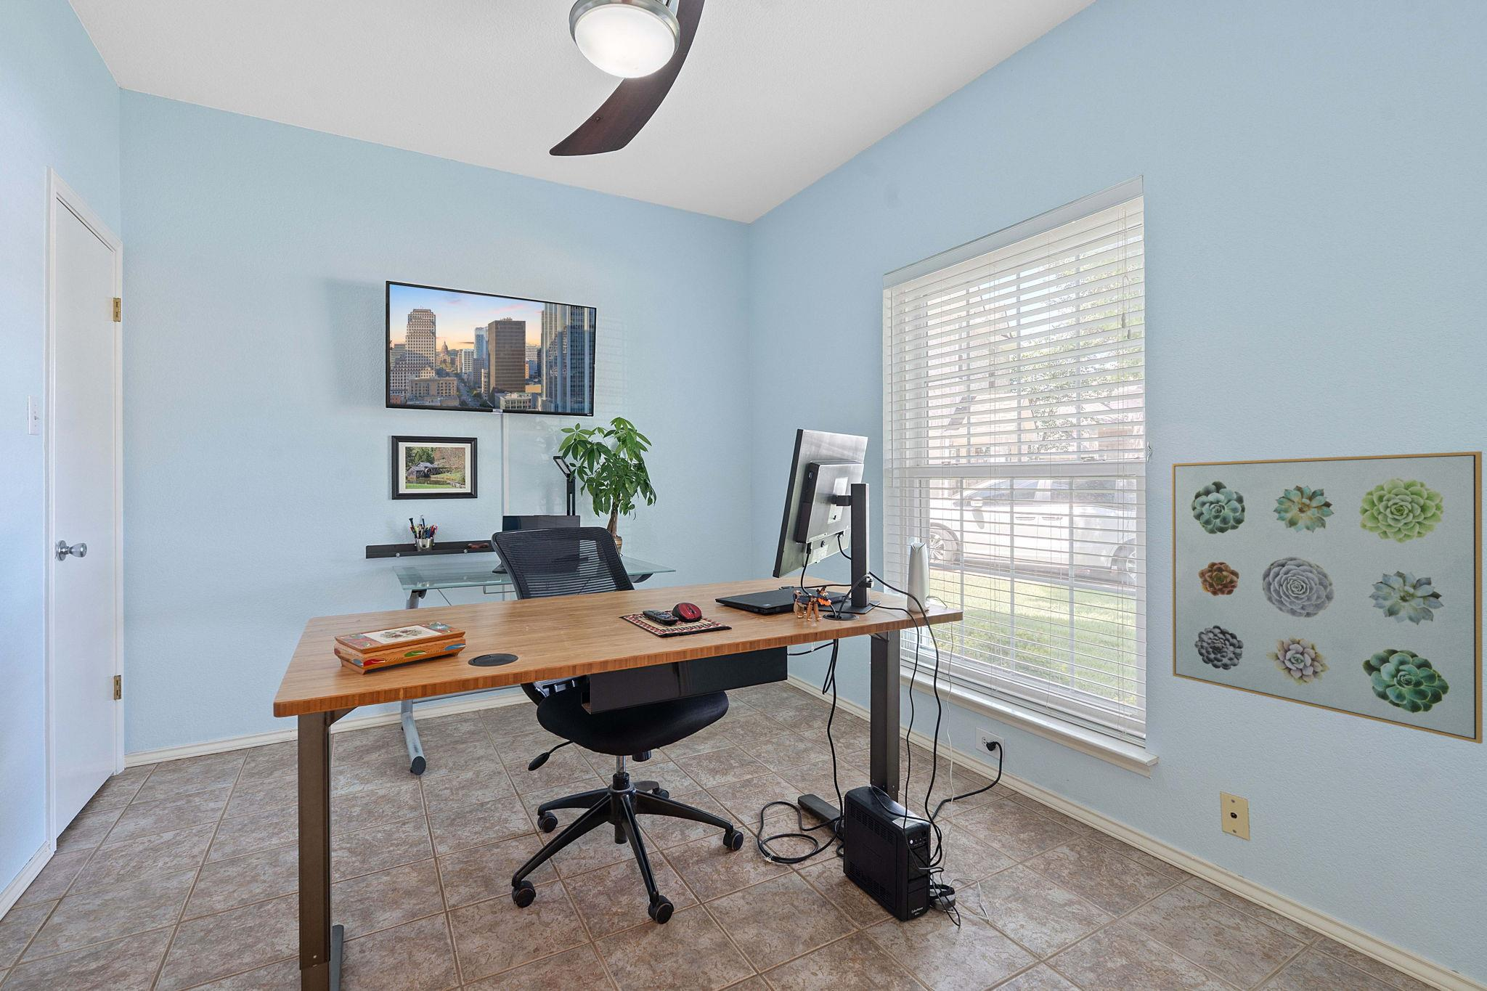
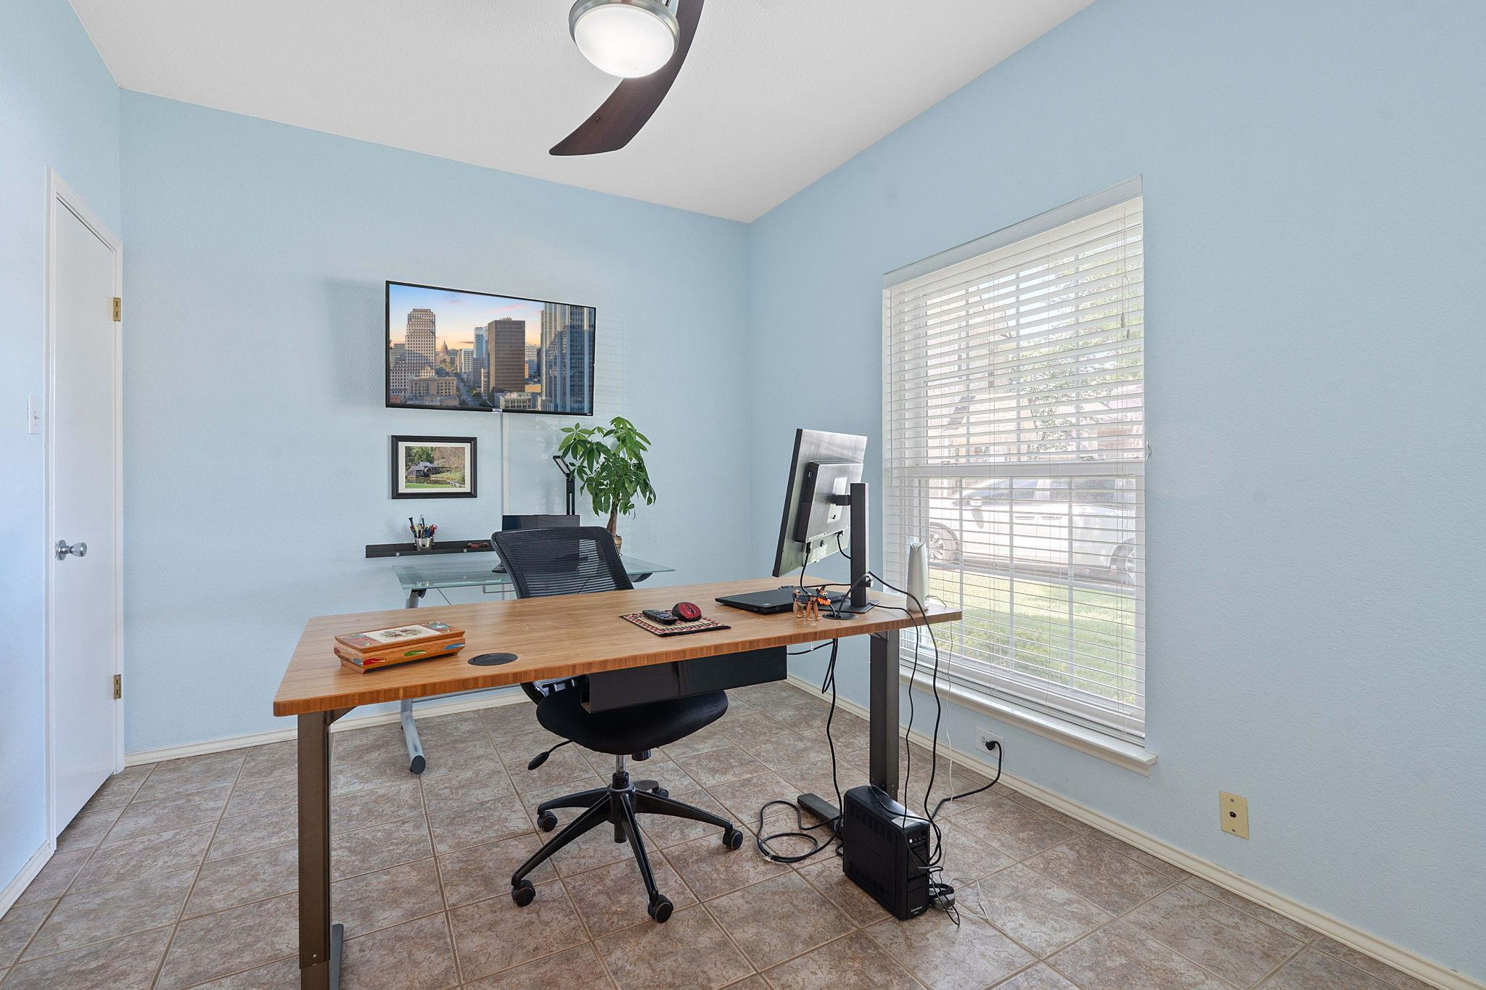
- wall art [1171,451,1484,744]
